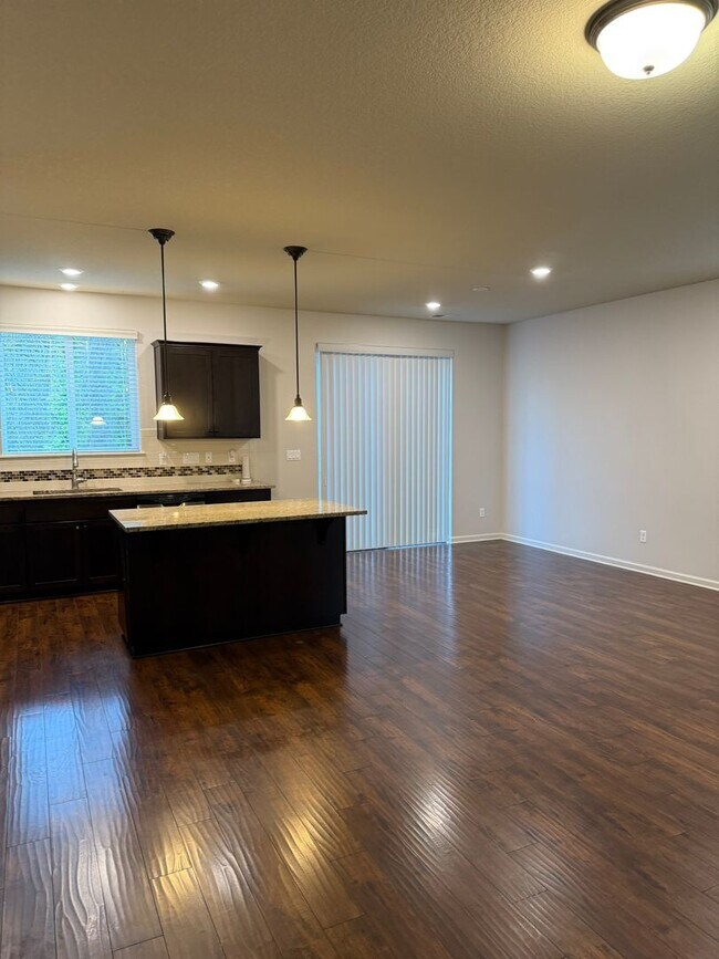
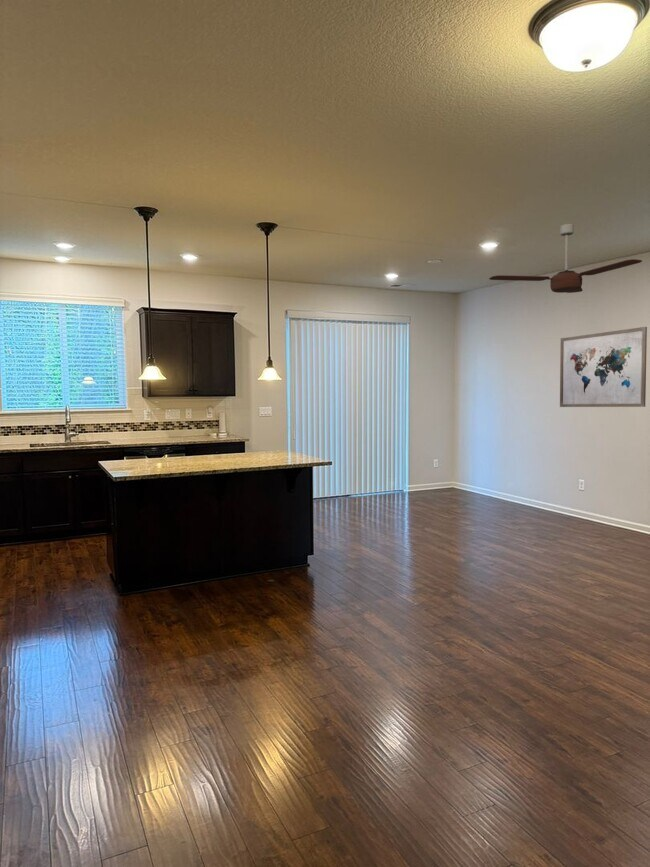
+ wall art [559,326,648,408]
+ ceiling fan [488,223,643,294]
